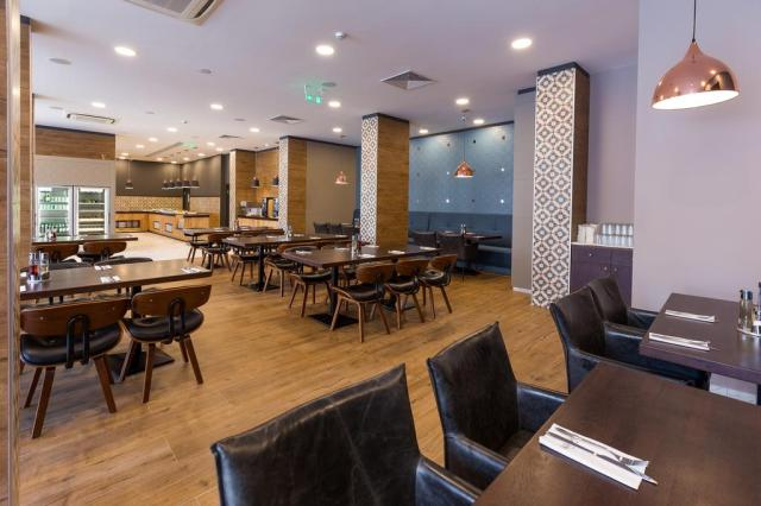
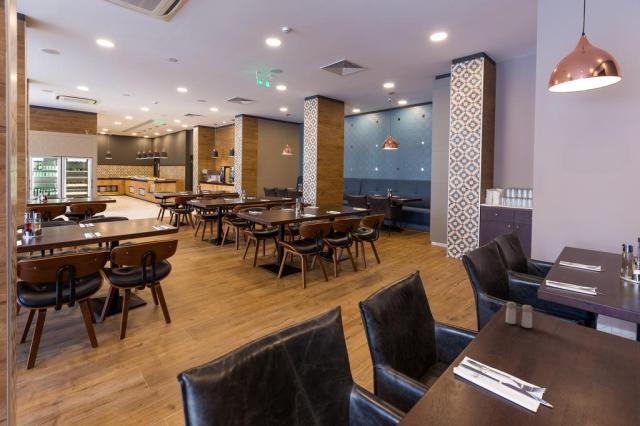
+ salt and pepper shaker [505,301,534,329]
